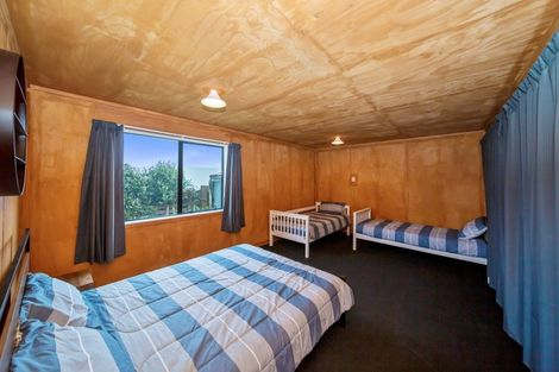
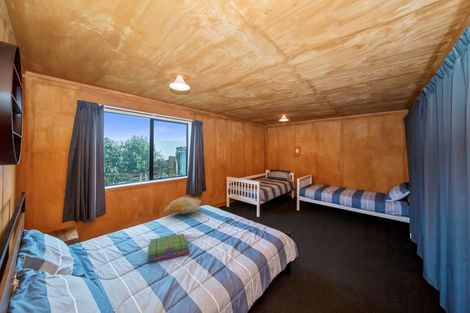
+ decorative pillow [163,196,202,215]
+ stack of books [147,233,190,264]
